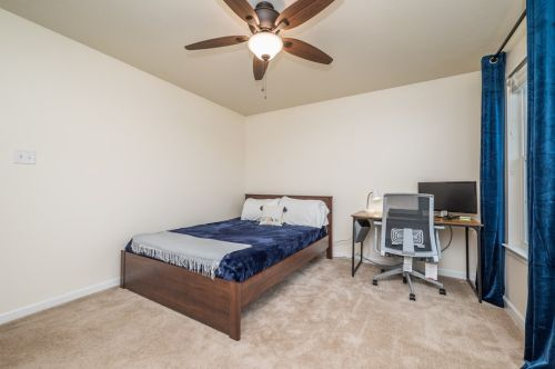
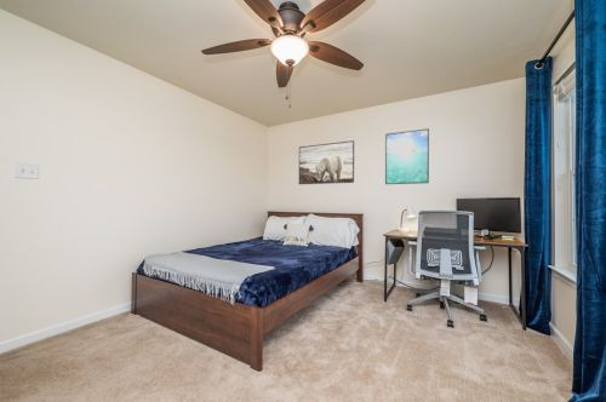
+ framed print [384,127,430,185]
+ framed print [298,139,355,185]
